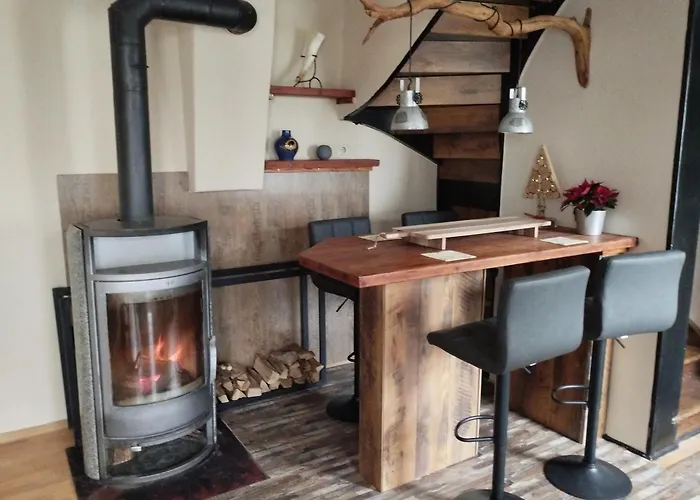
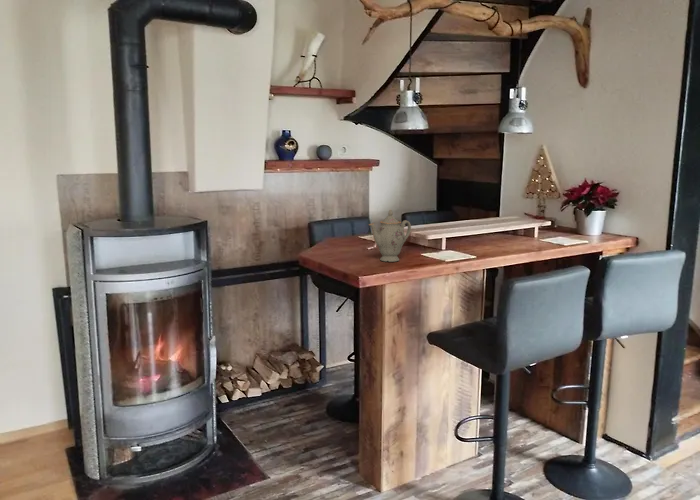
+ chinaware [368,209,412,263]
